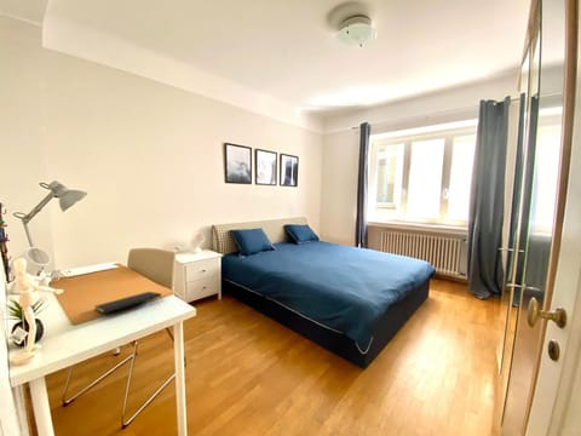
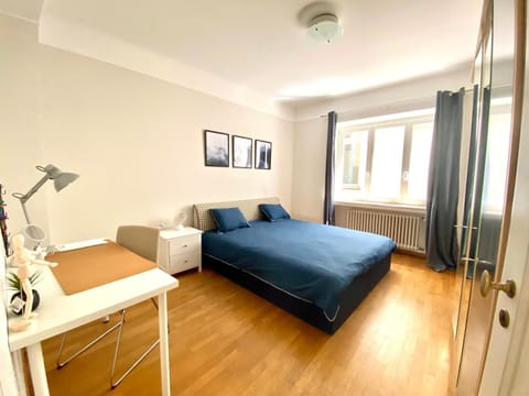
- notepad [93,291,163,315]
